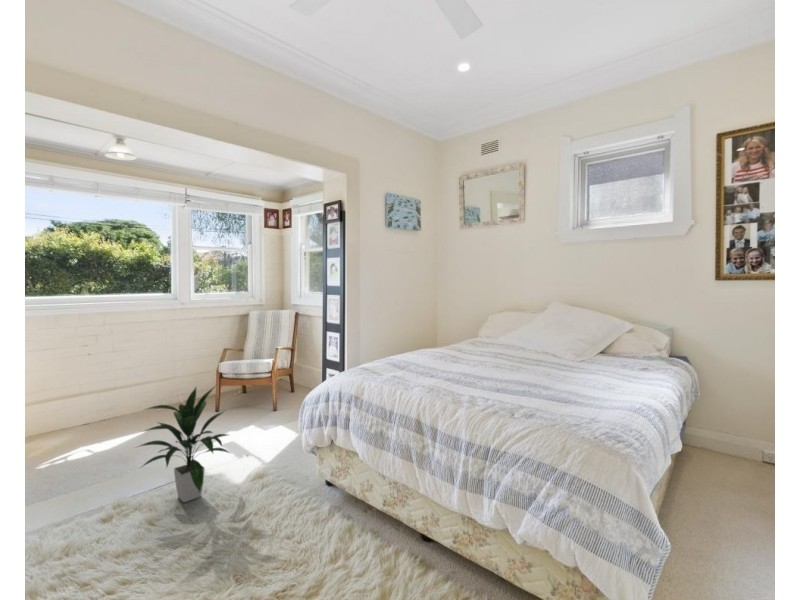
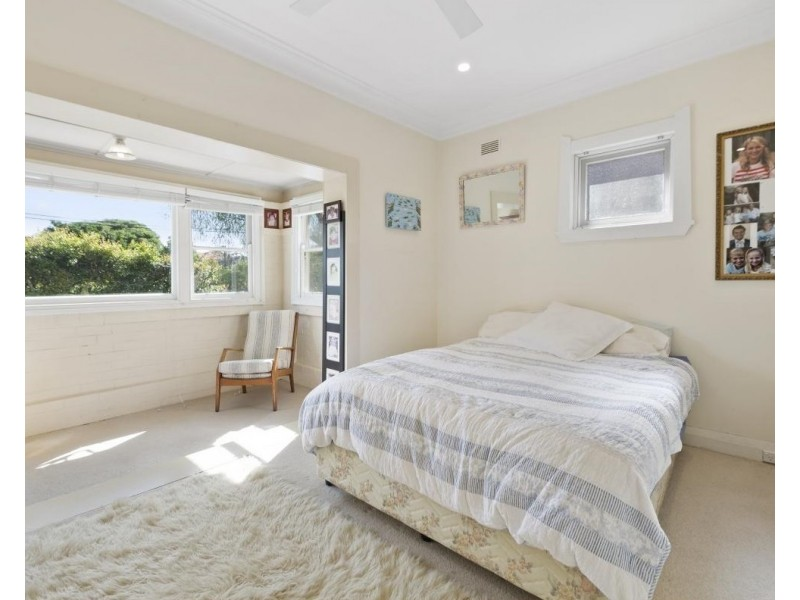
- indoor plant [134,385,231,503]
